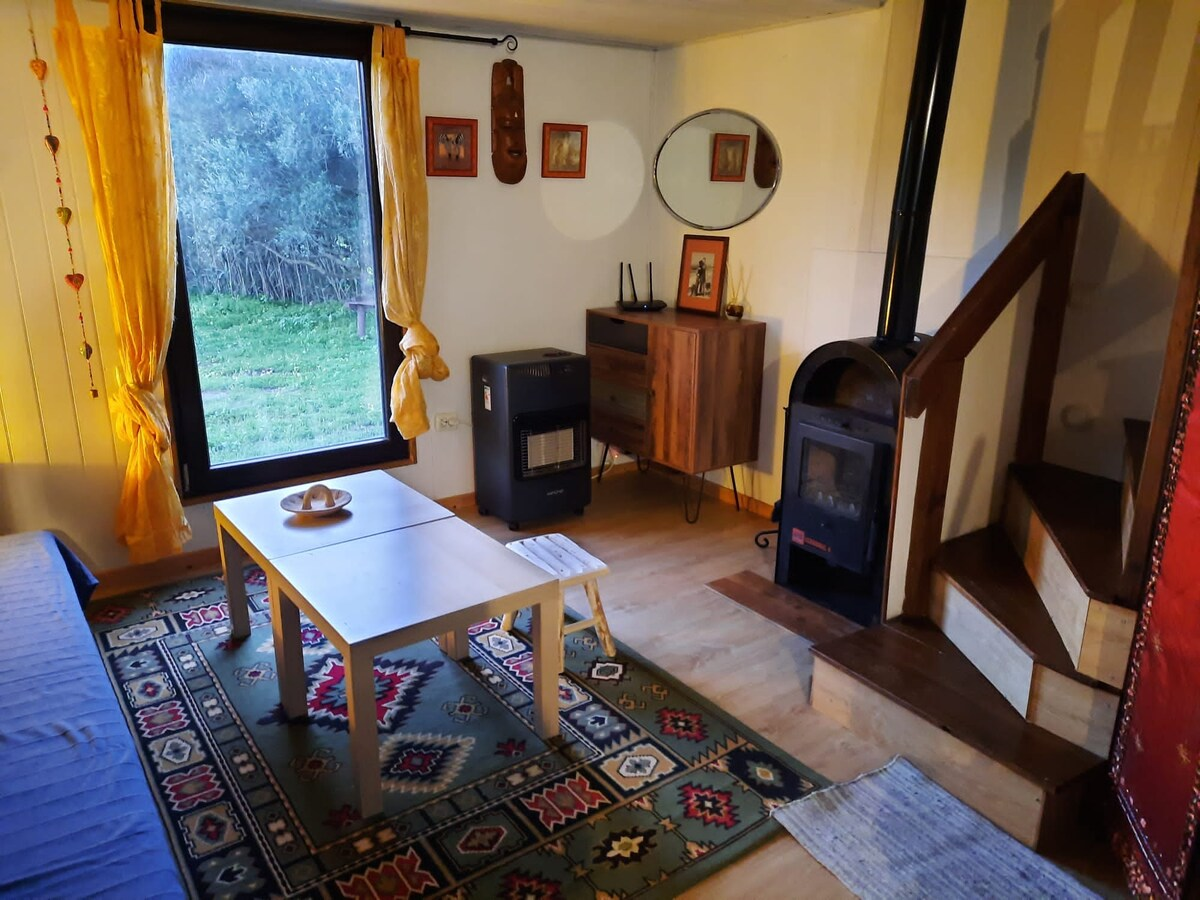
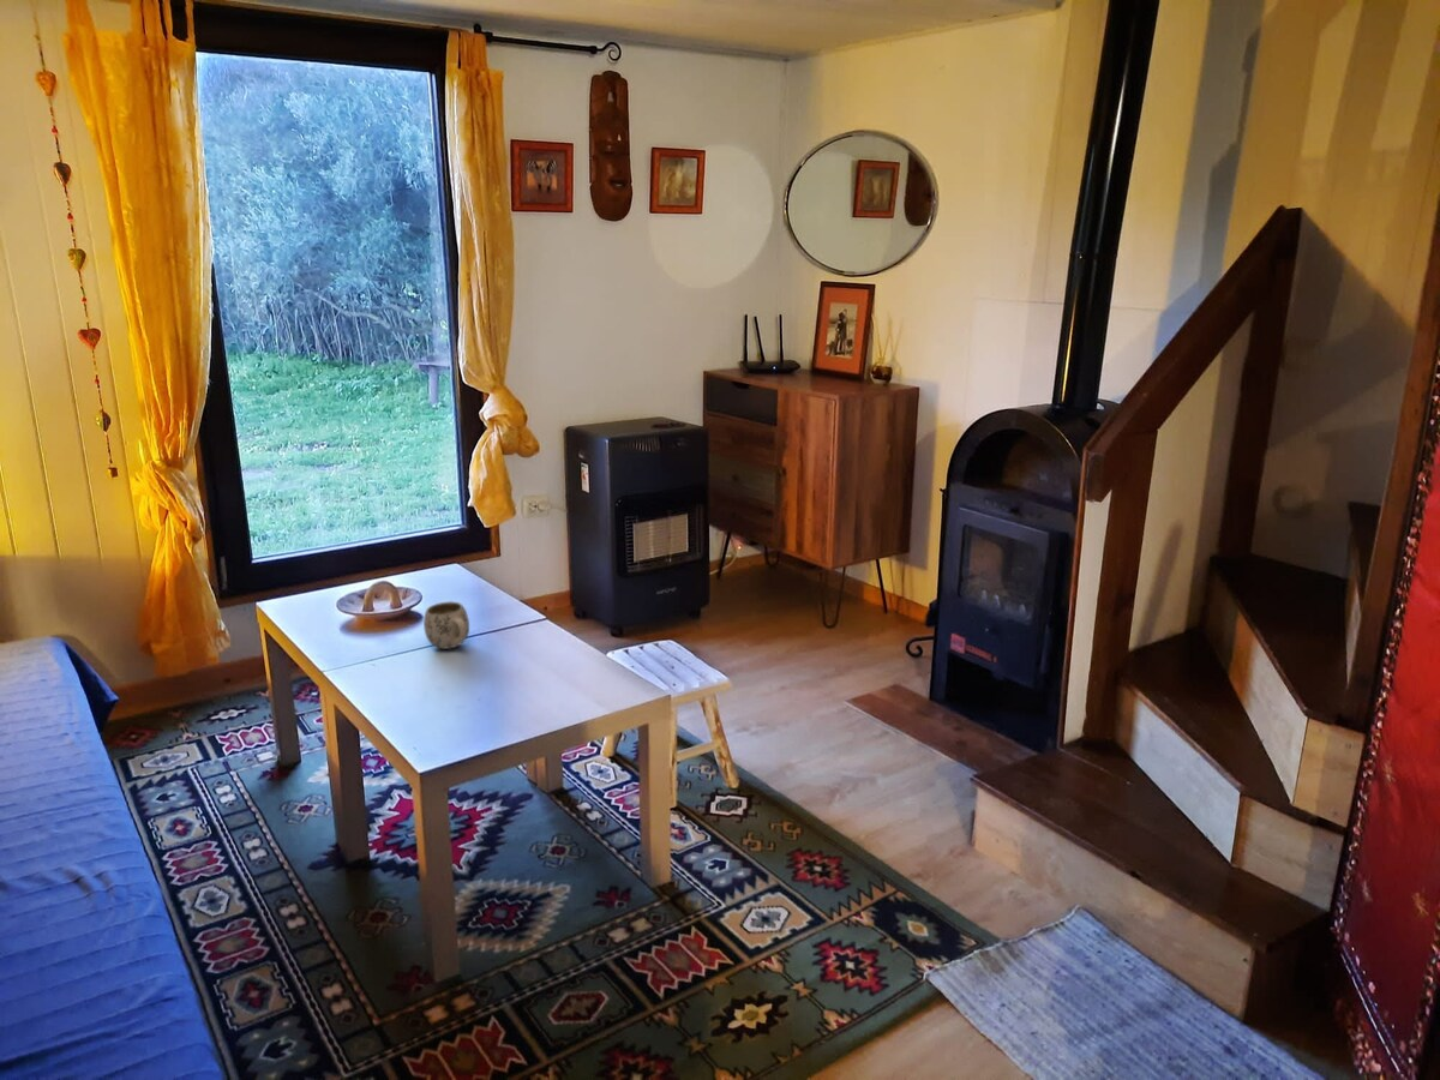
+ mug [422,600,470,650]
